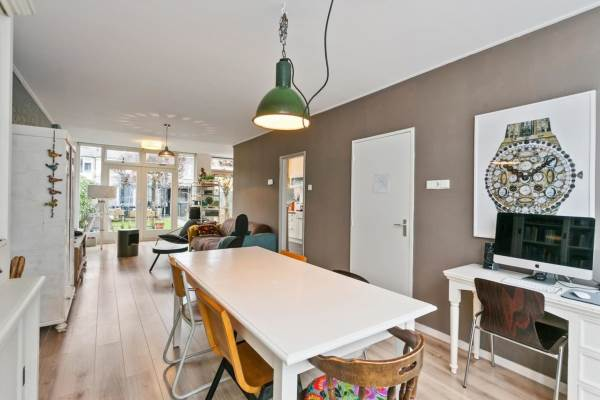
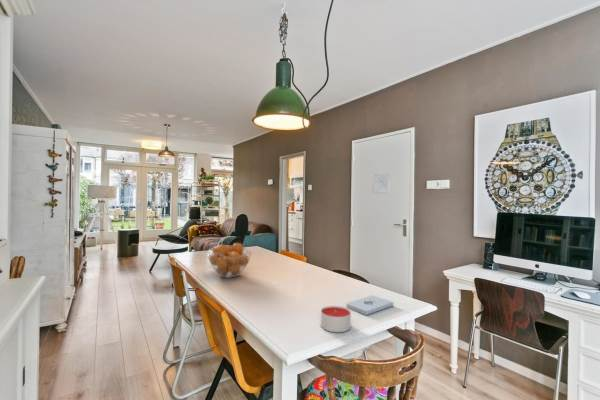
+ notepad [345,295,394,316]
+ candle [320,305,352,333]
+ fruit basket [207,242,252,279]
